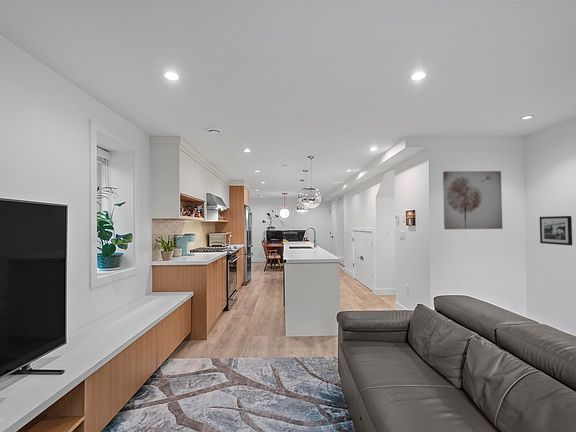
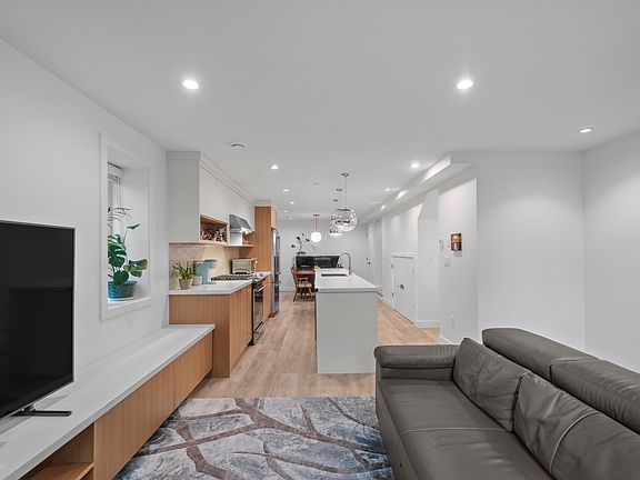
- wall art [442,170,503,230]
- picture frame [539,215,573,246]
